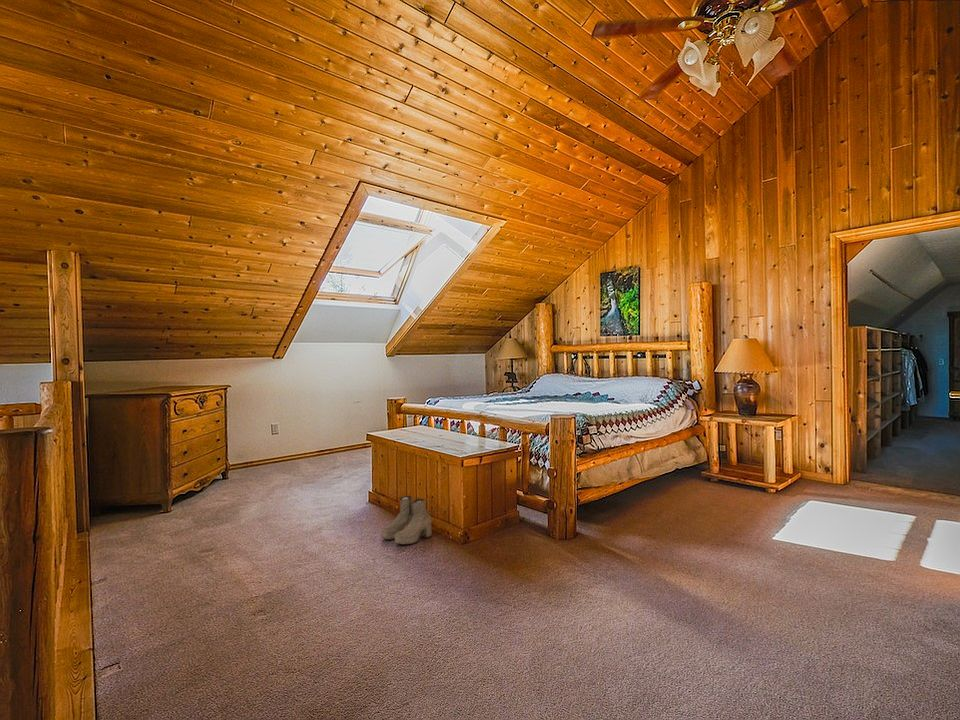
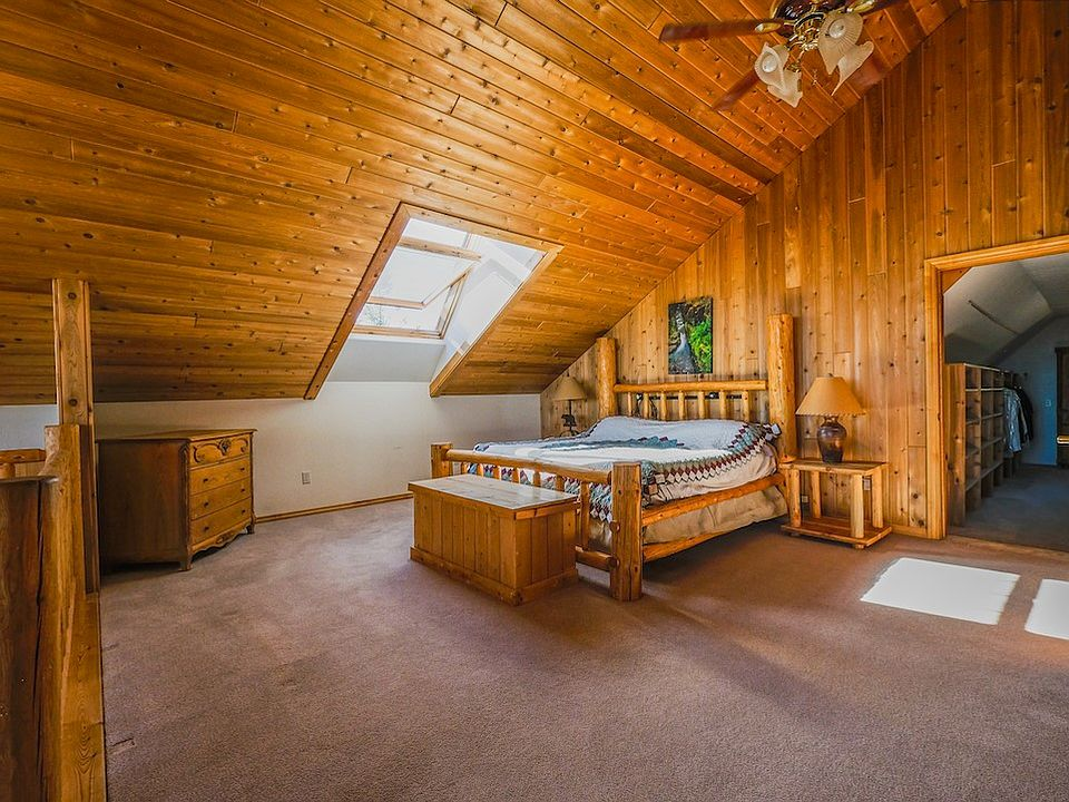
- boots [381,495,432,545]
